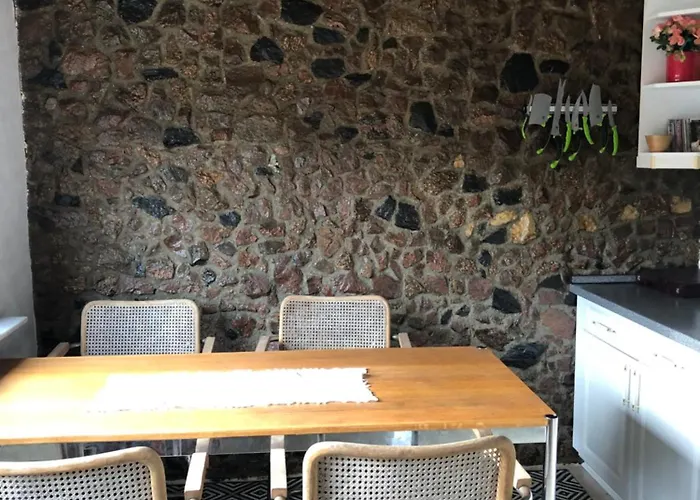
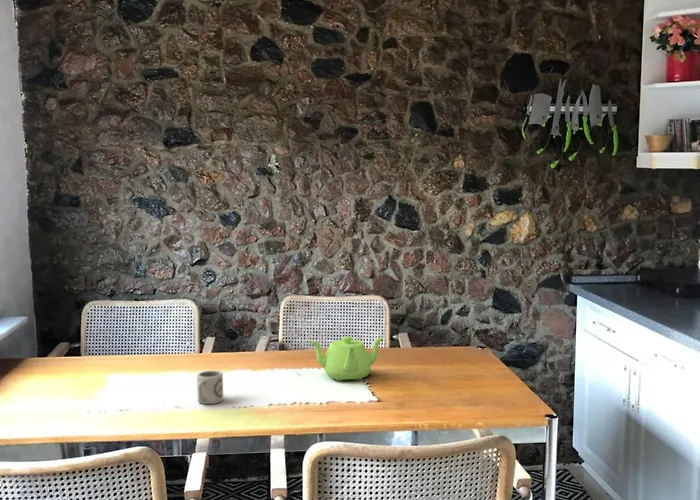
+ cup [196,370,224,405]
+ teapot [309,335,385,382]
